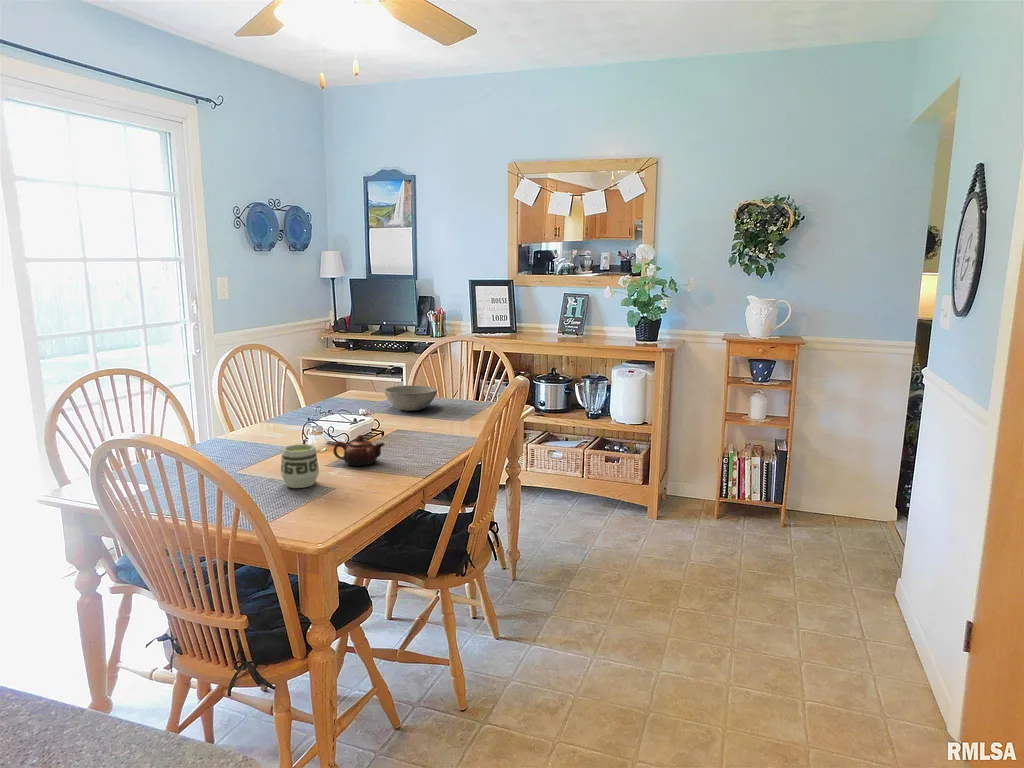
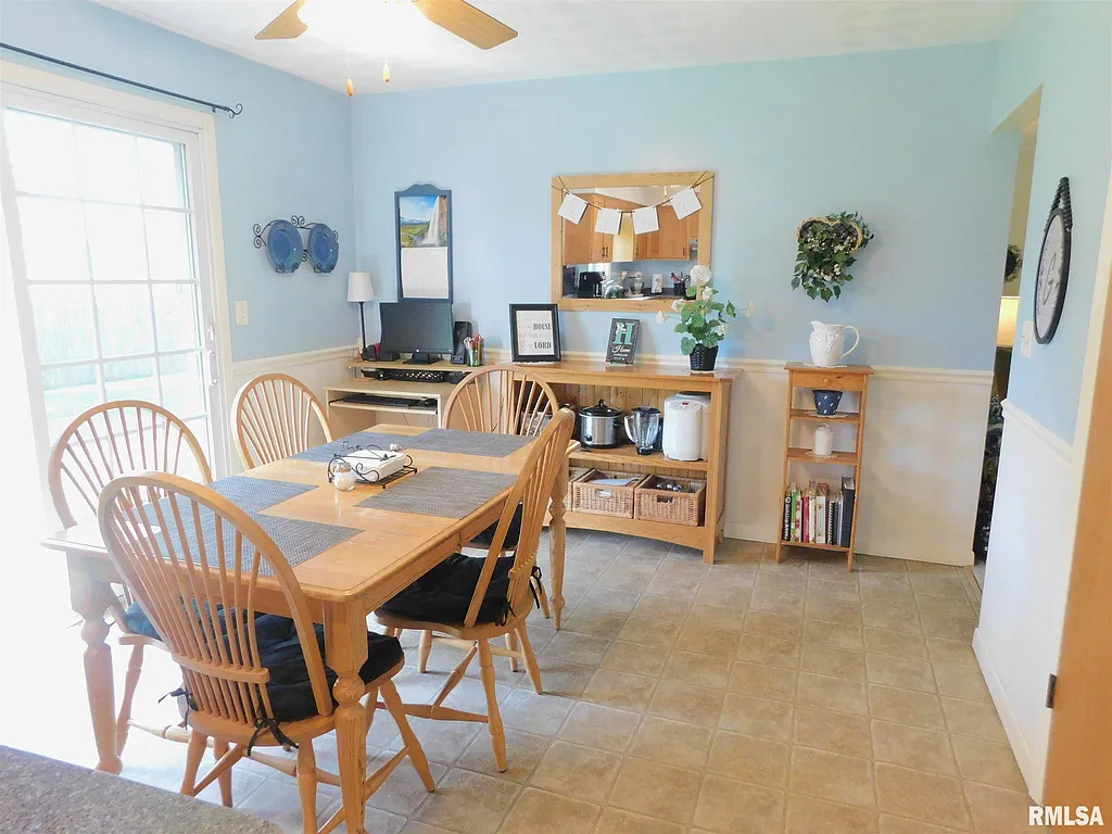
- cup [280,443,320,489]
- bowl [384,384,438,412]
- teapot [332,434,385,467]
